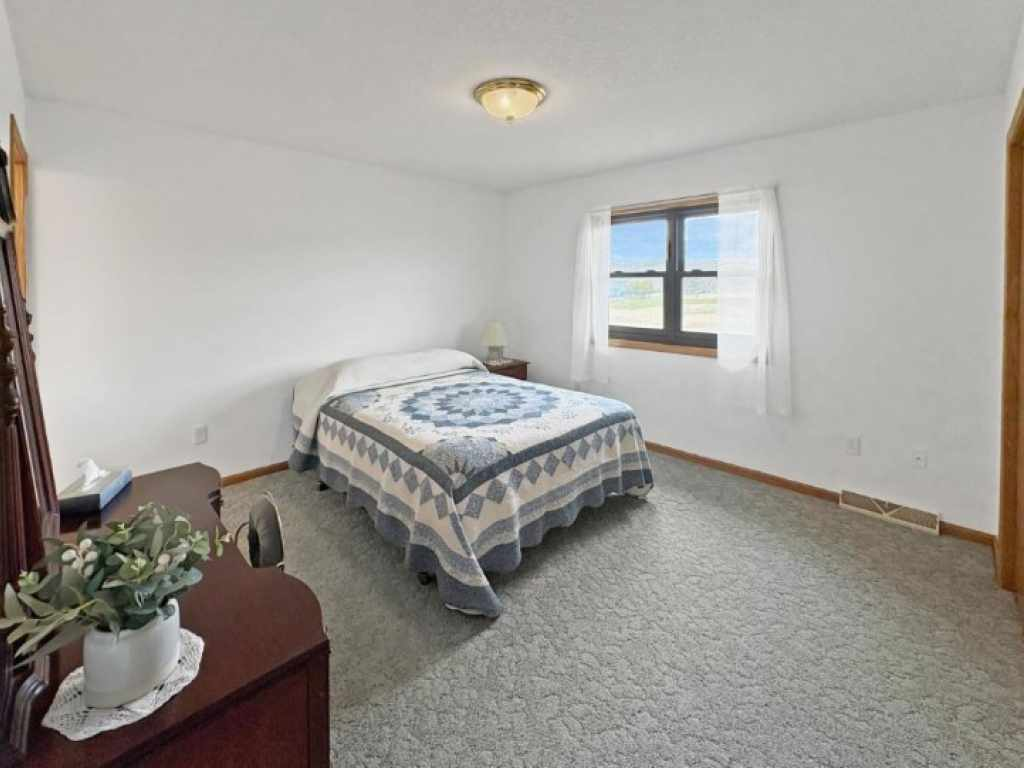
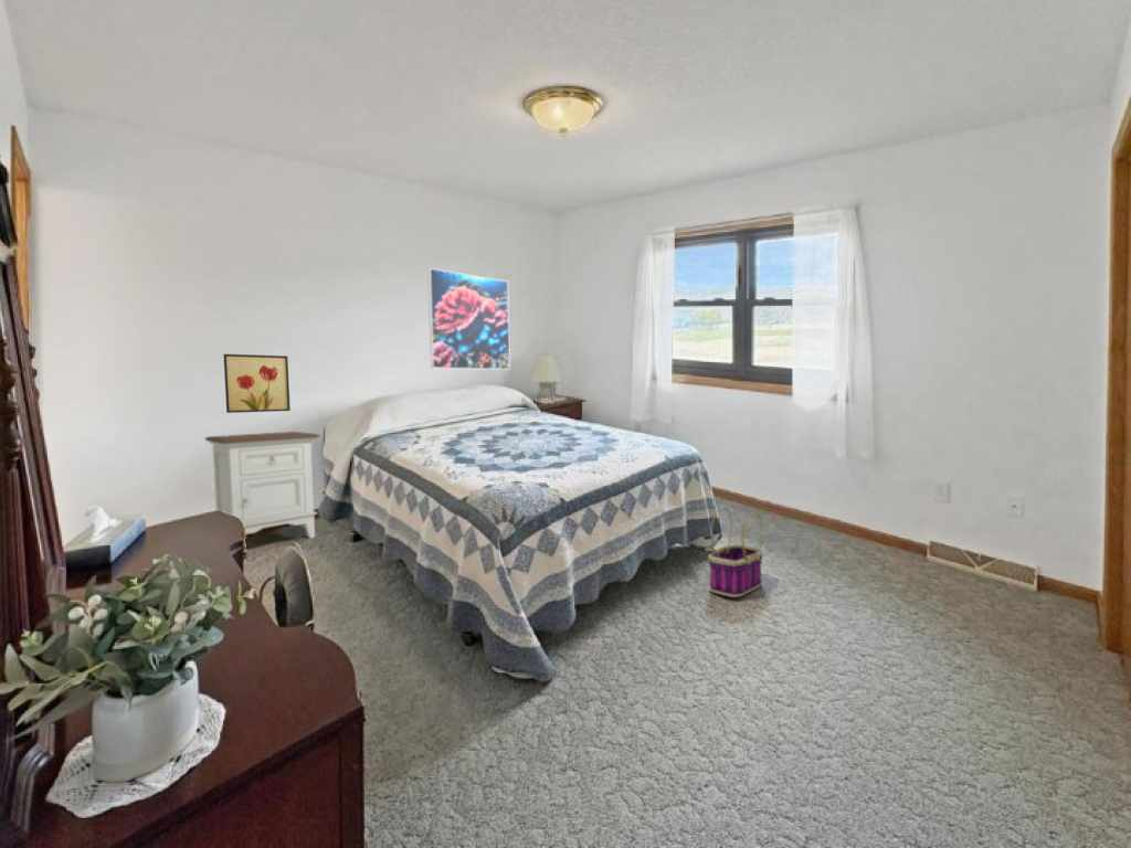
+ basket [707,507,764,598]
+ nightstand [204,431,320,540]
+ wall art [223,353,290,414]
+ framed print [426,267,511,371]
